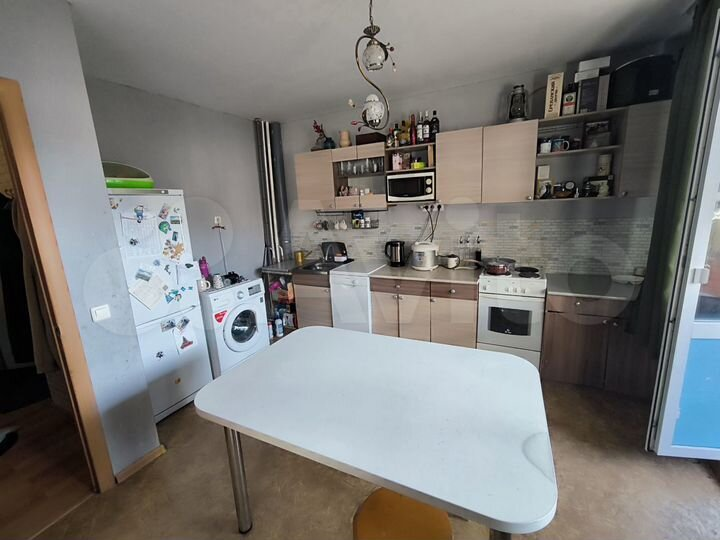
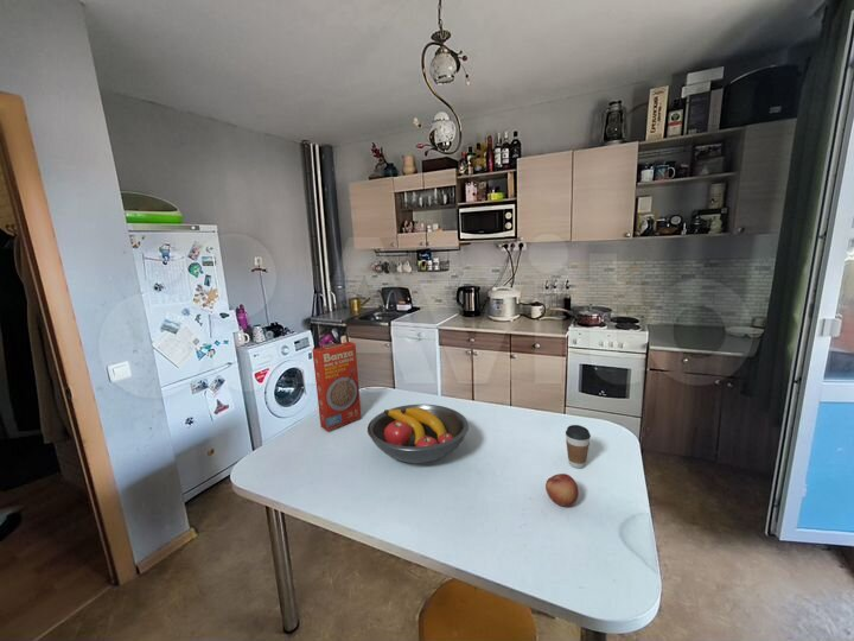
+ coffee cup [565,424,592,469]
+ apple [544,472,579,508]
+ fruit bowl [367,404,470,464]
+ macaroni box [311,341,363,433]
